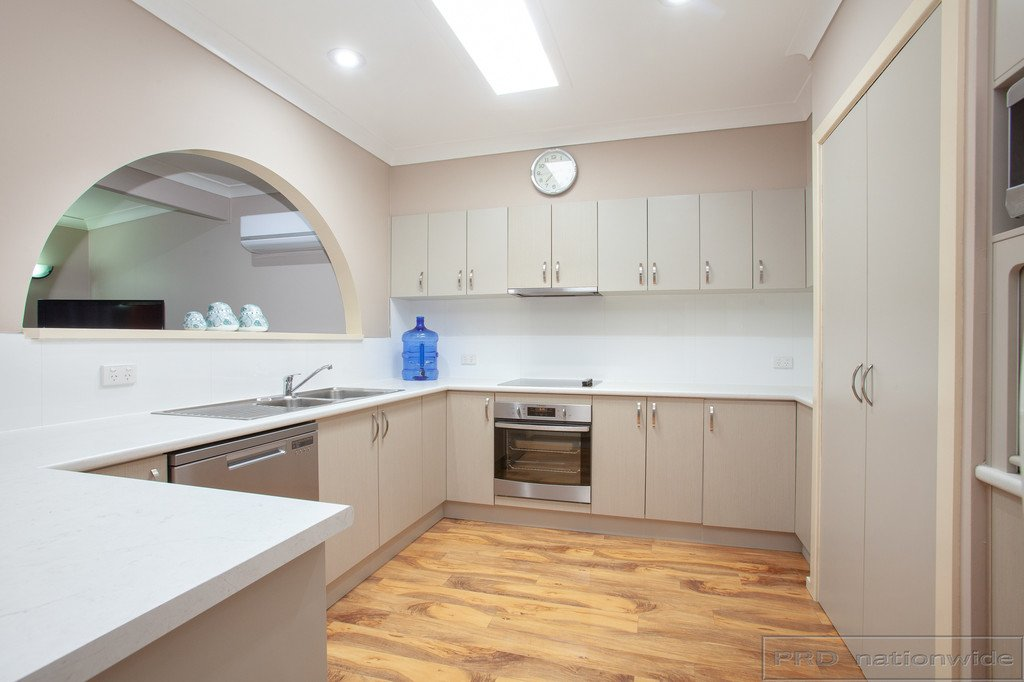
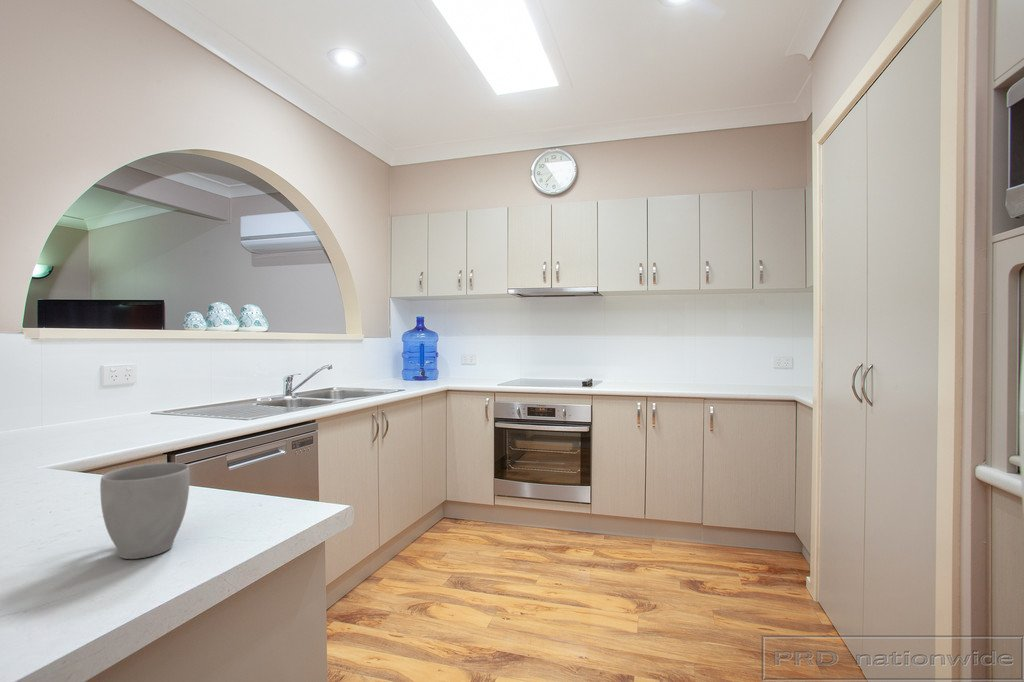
+ mug [99,462,191,560]
